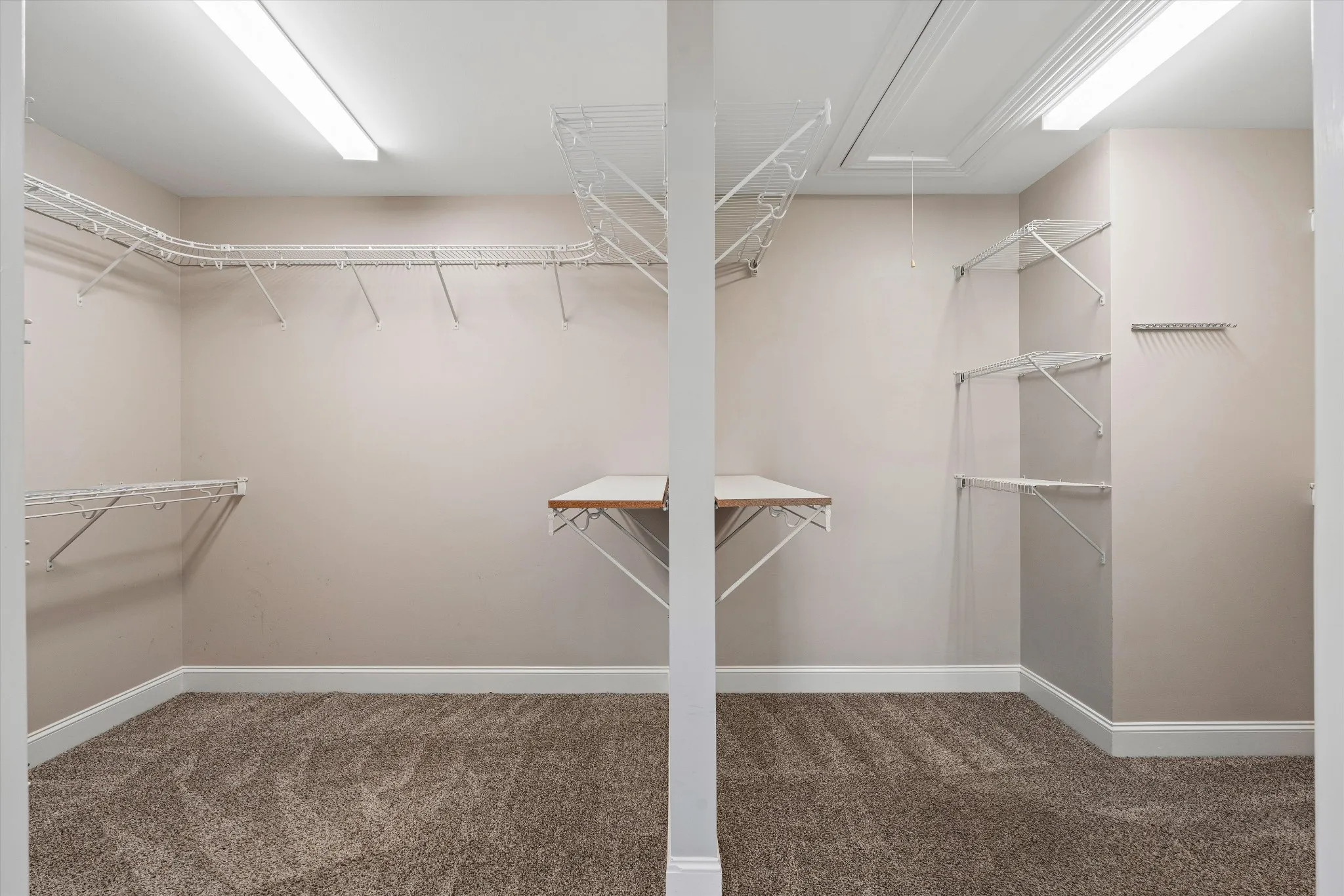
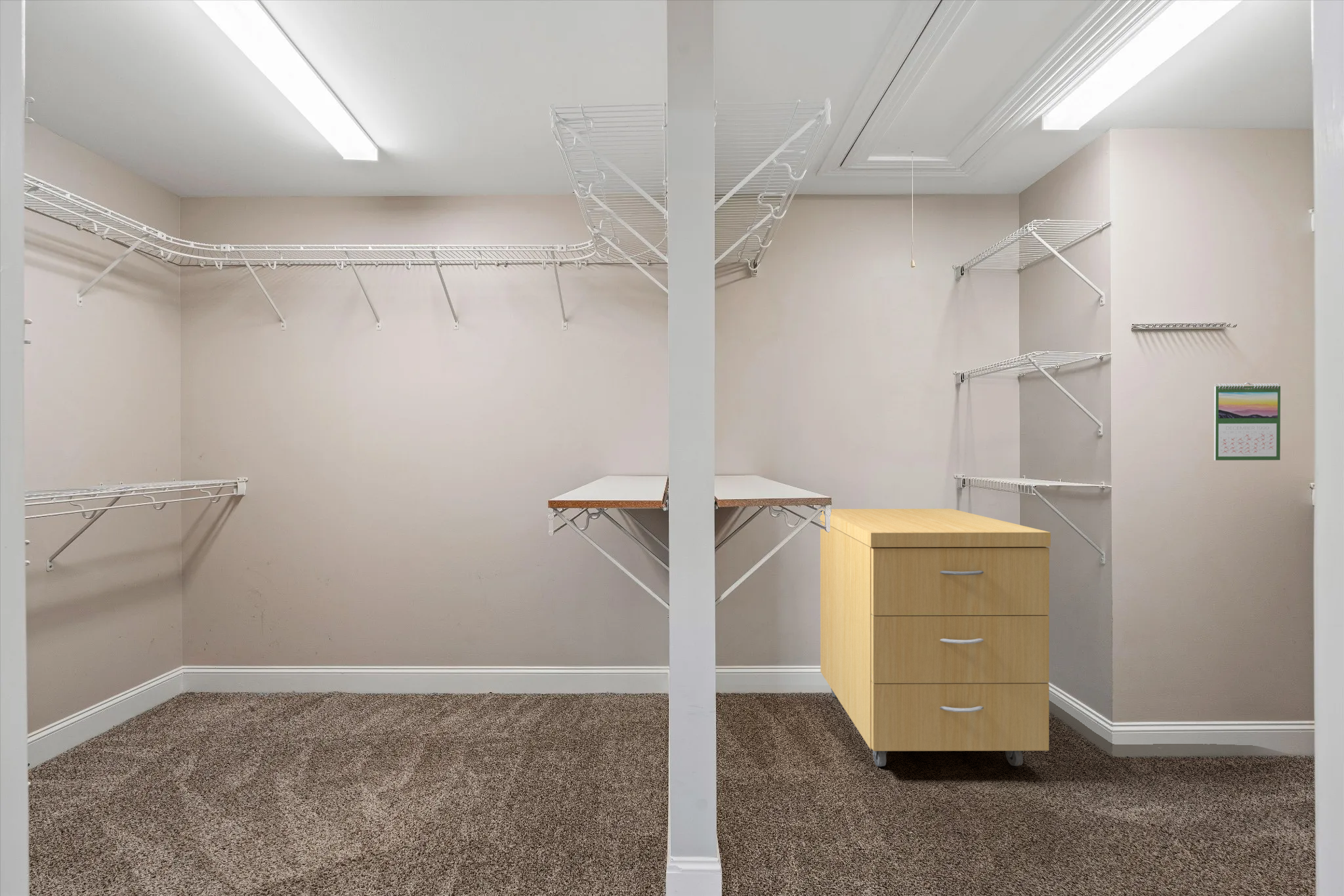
+ storage cabinet [818,508,1051,767]
+ calendar [1213,382,1281,461]
